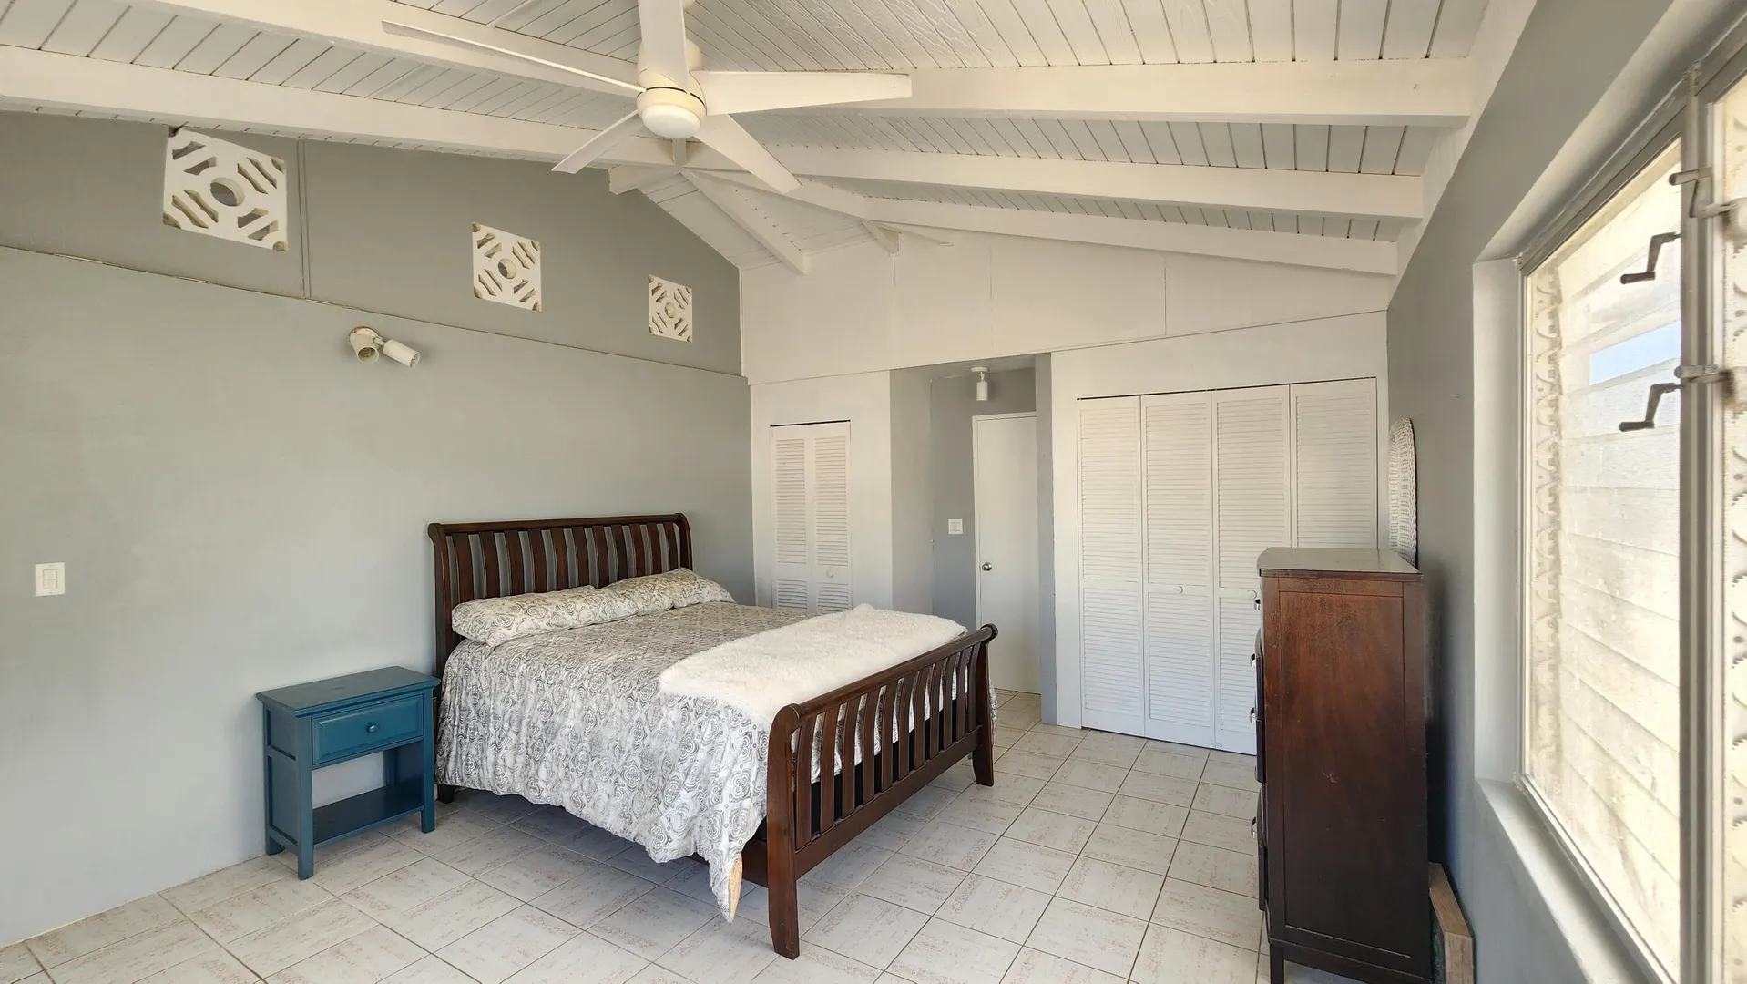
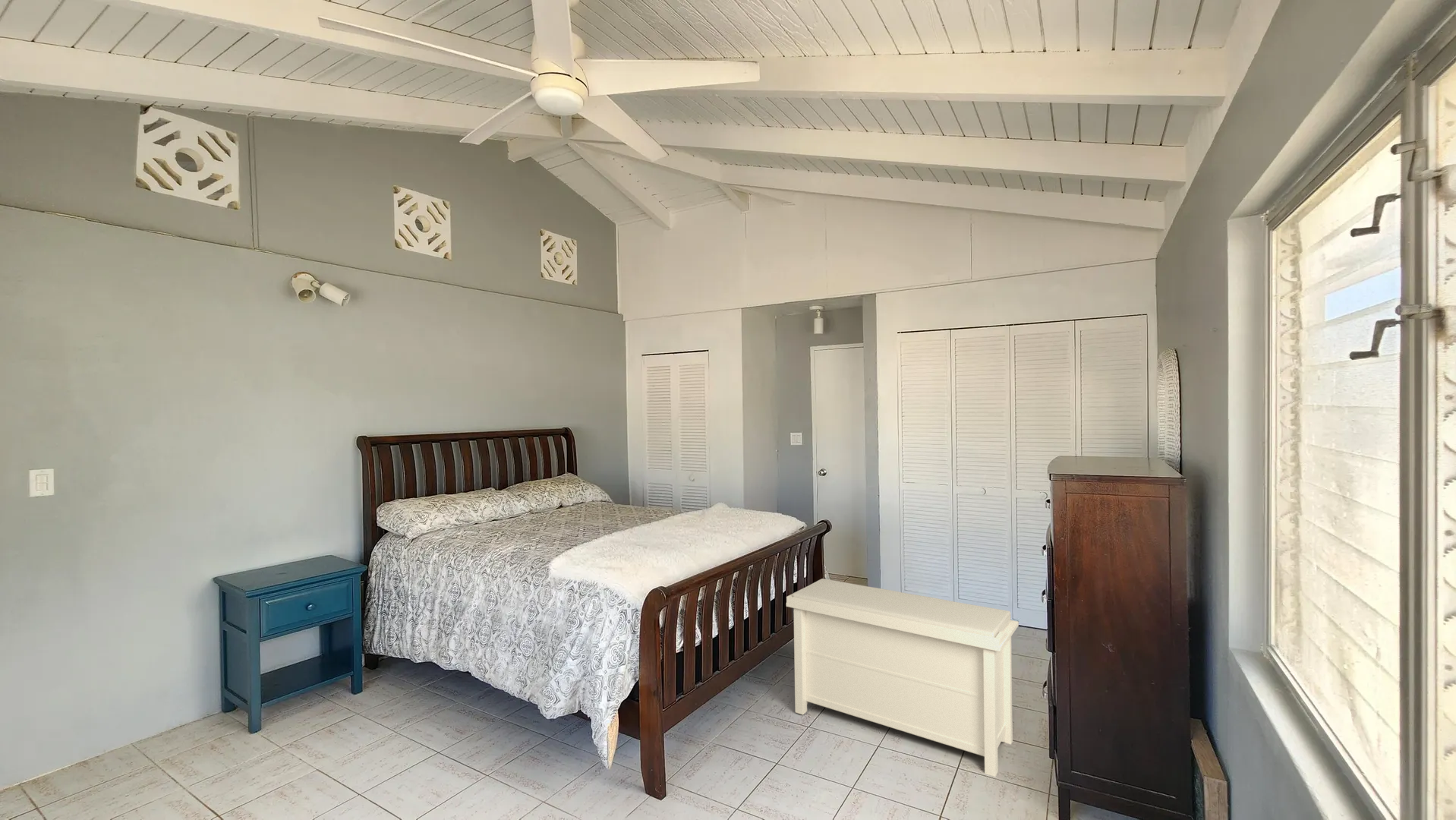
+ bench [786,578,1020,777]
